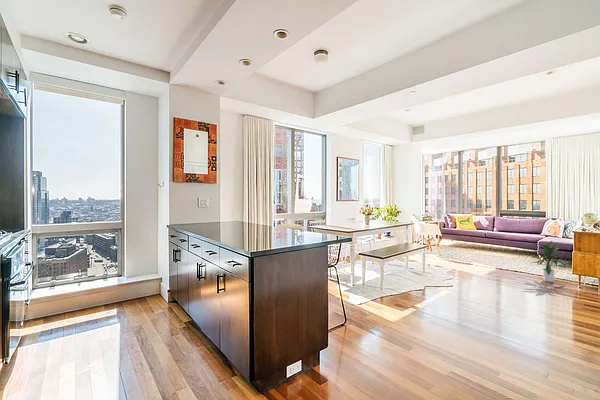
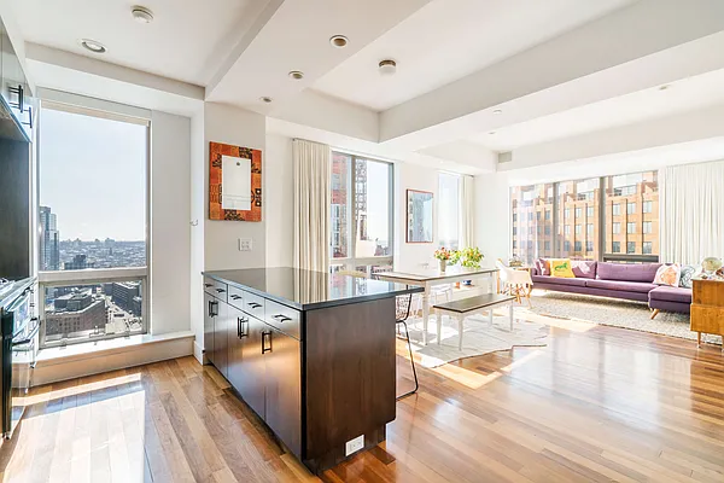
- indoor plant [529,240,566,283]
